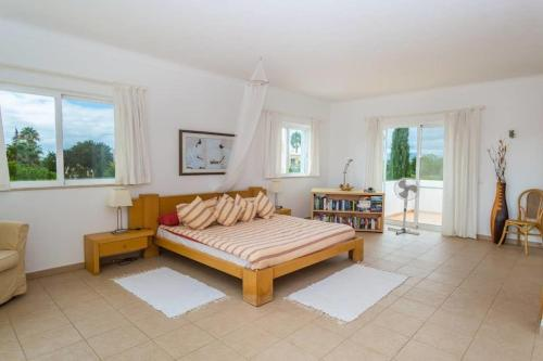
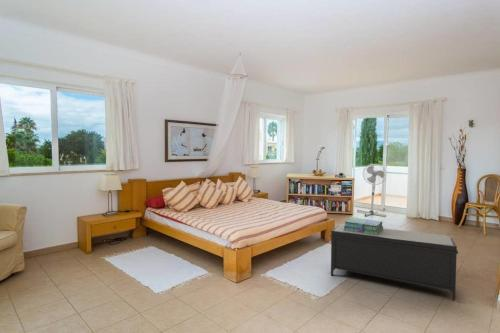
+ stack of books [343,217,384,235]
+ bench [329,223,459,302]
